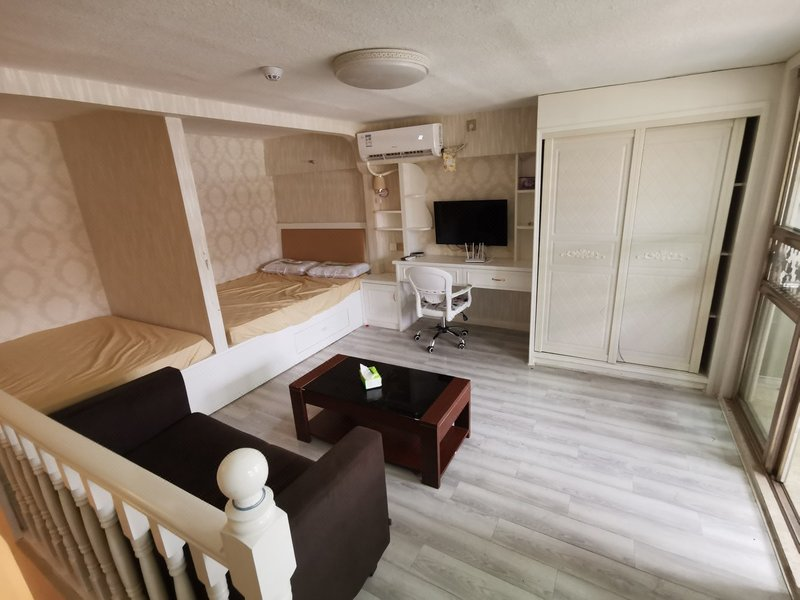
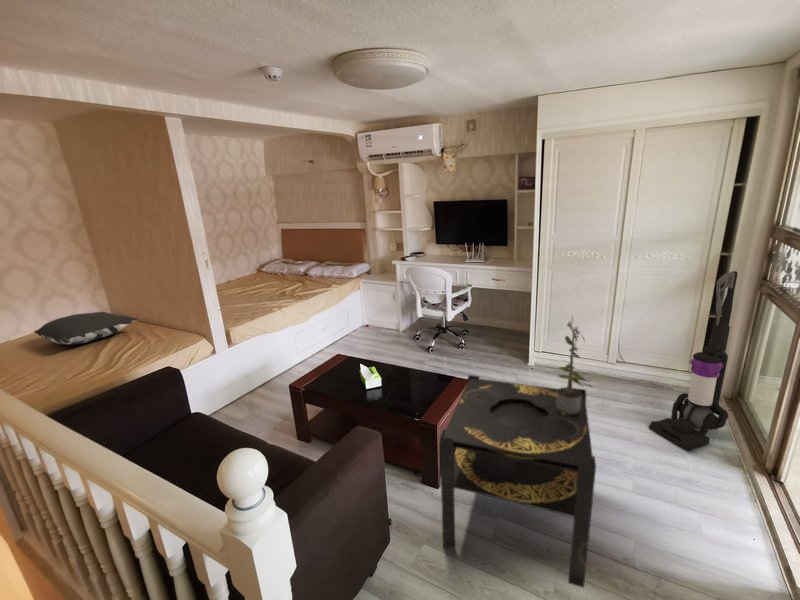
+ pillow [33,311,139,346]
+ side table [439,374,597,589]
+ vacuum cleaner [648,270,739,452]
+ potted plant [557,315,594,414]
